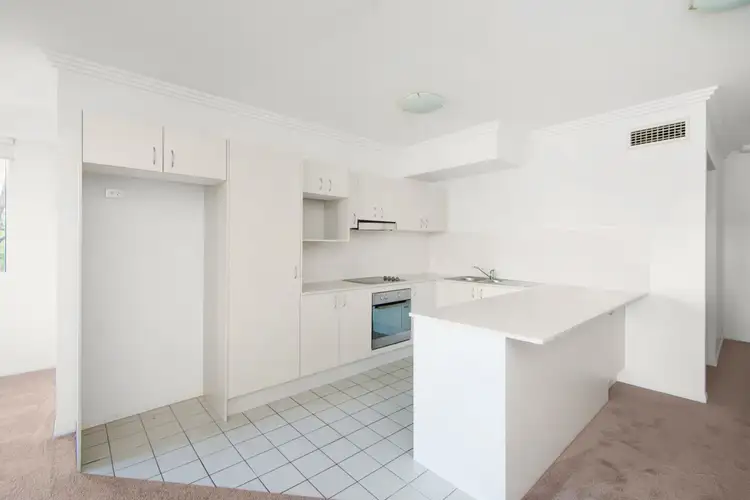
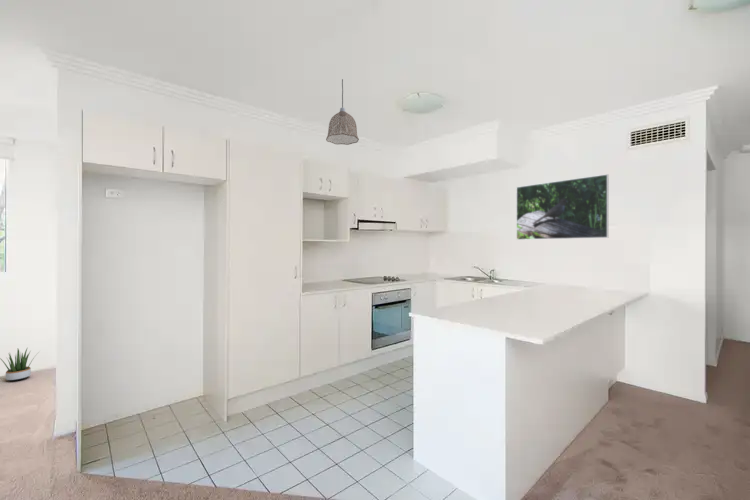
+ potted plant [0,348,41,382]
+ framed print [515,173,610,241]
+ pendant lamp [325,78,360,146]
